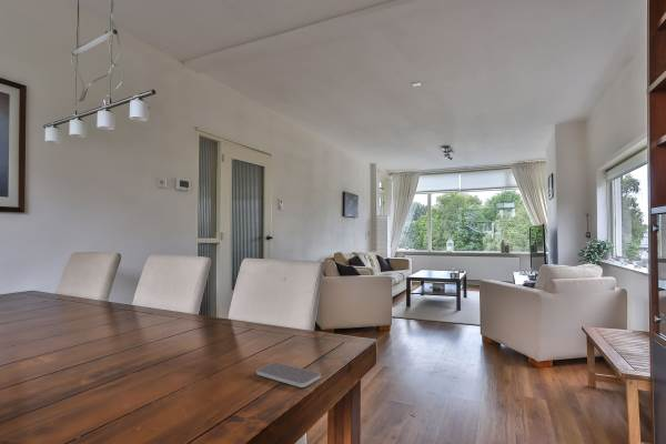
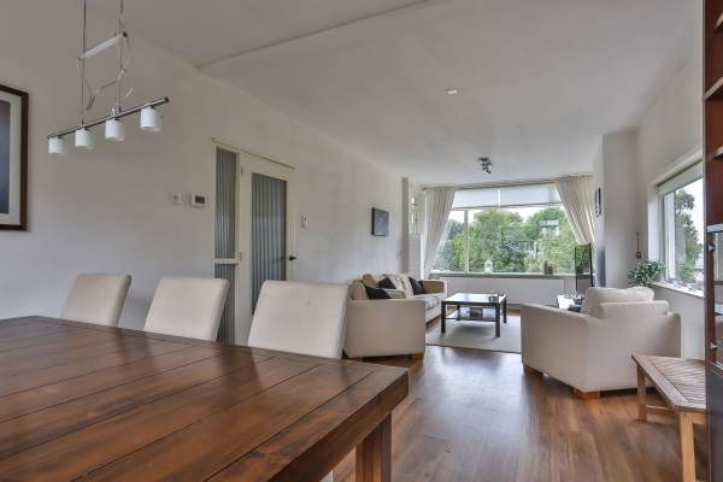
- smartphone [255,361,322,389]
